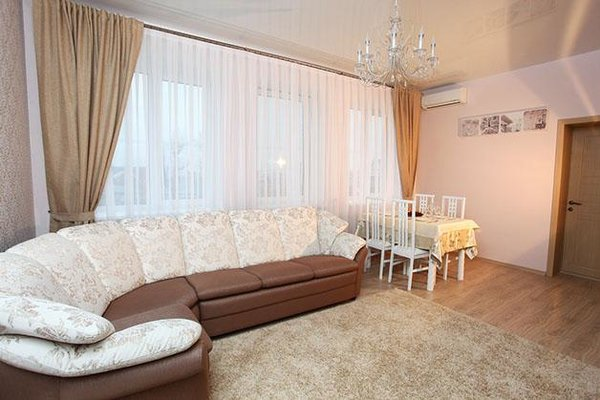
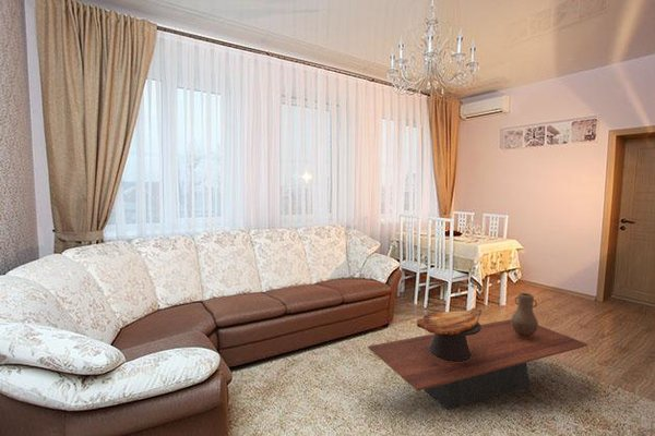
+ vase [510,292,539,339]
+ coffee table [367,318,590,411]
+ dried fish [415,307,483,362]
